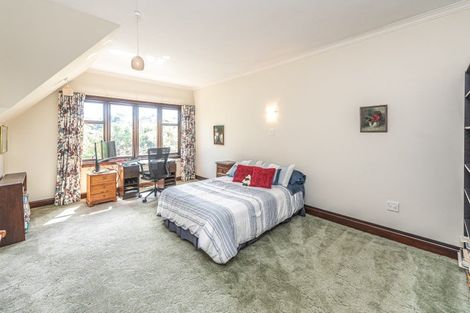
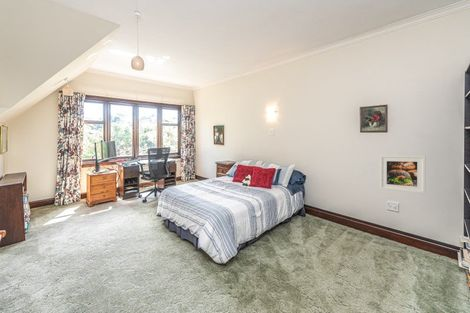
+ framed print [379,155,427,194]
